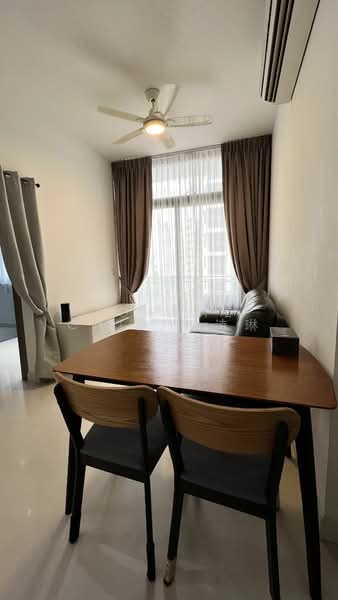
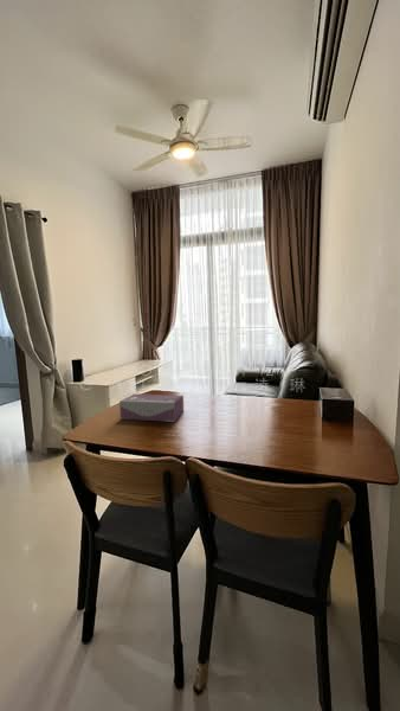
+ tissue box [118,393,185,423]
